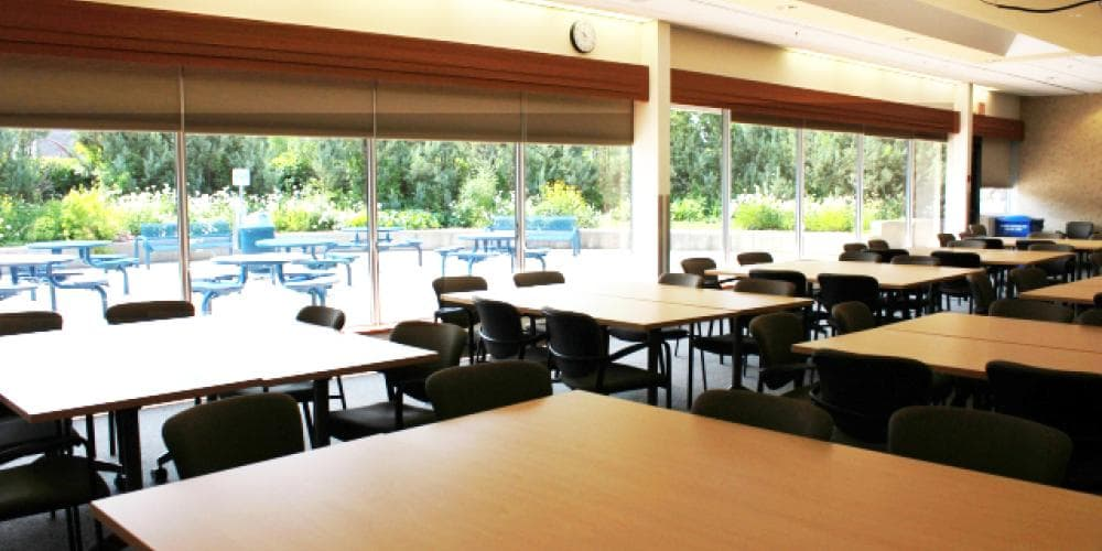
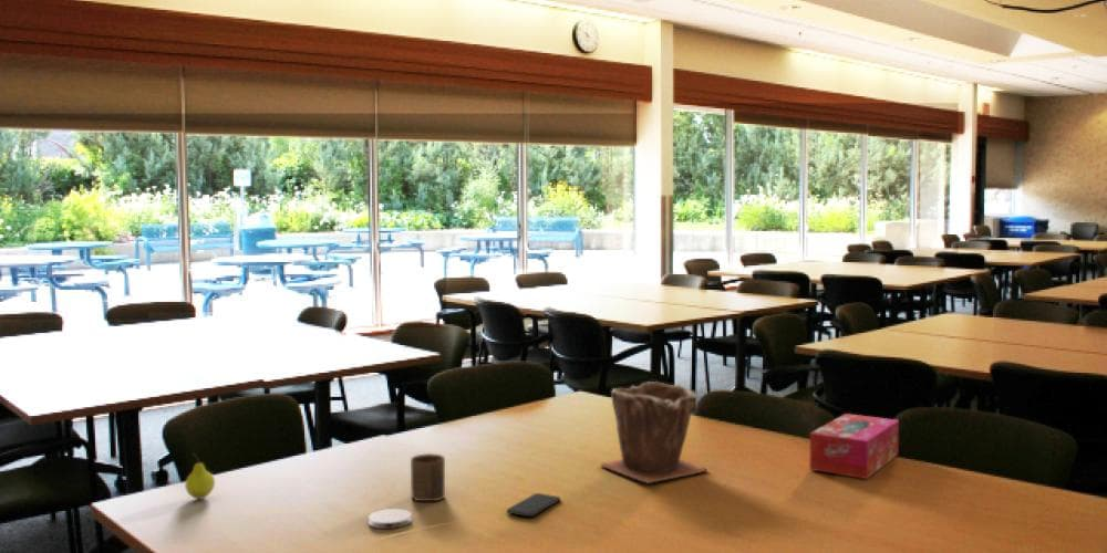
+ coaster [368,508,413,530]
+ tissue box [808,413,900,480]
+ smartphone [506,492,561,518]
+ cup [410,452,446,502]
+ plant pot [599,380,708,484]
+ fruit [184,451,216,500]
